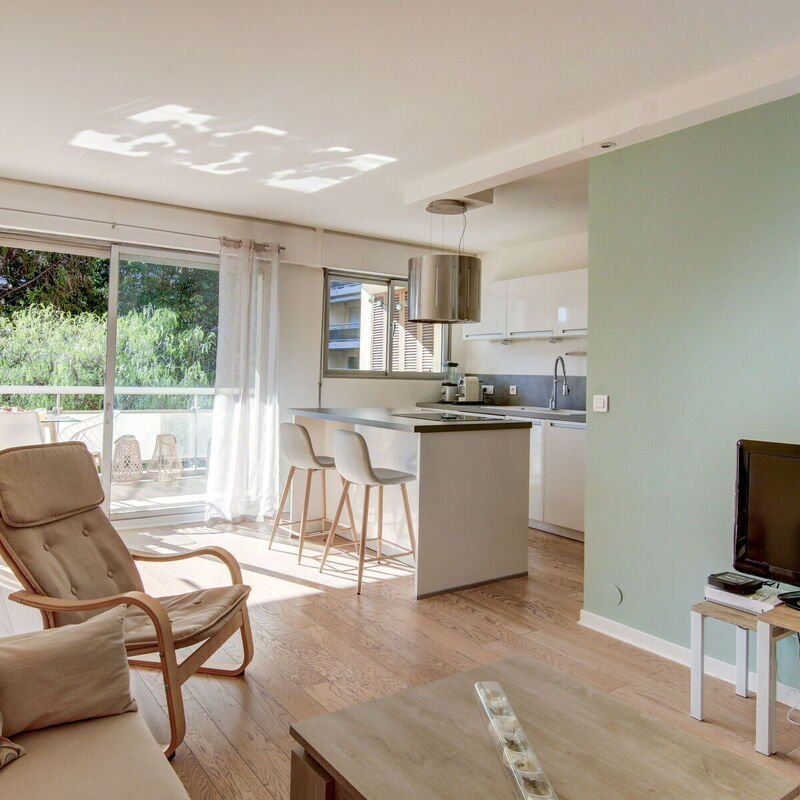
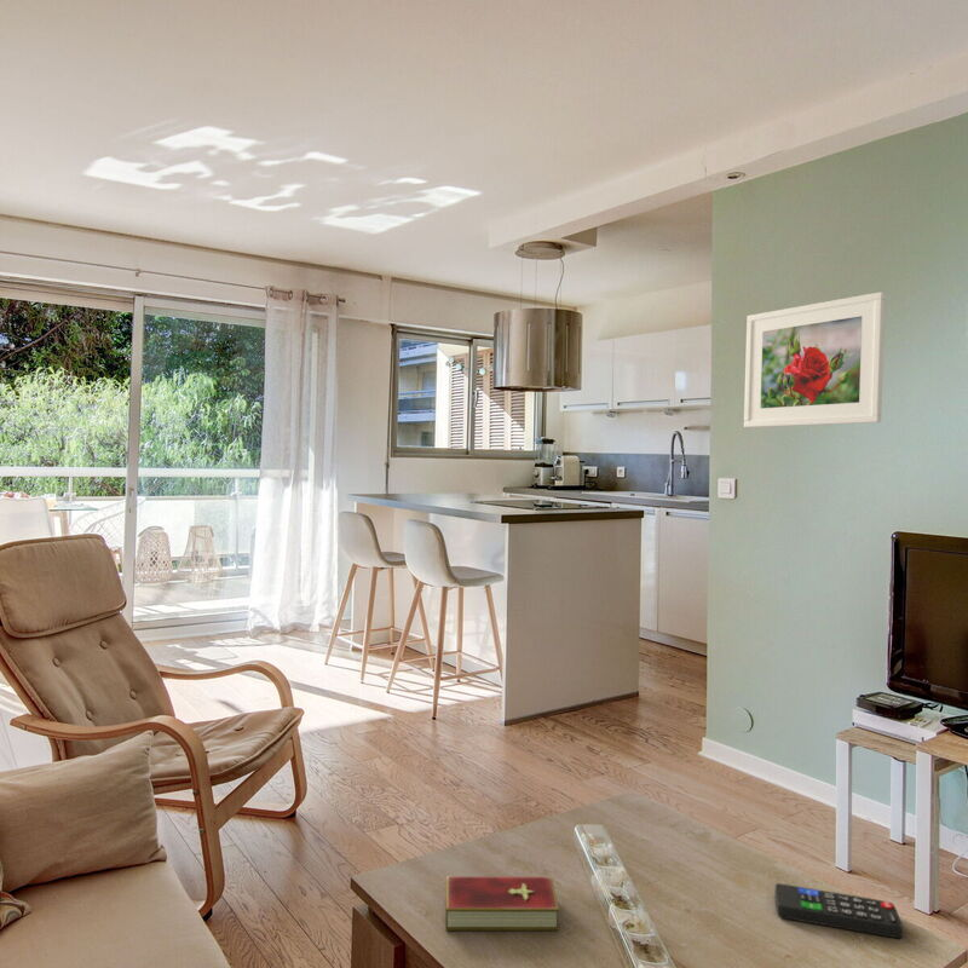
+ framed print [743,290,886,428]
+ remote control [773,882,904,939]
+ hardcover book [444,876,560,932]
